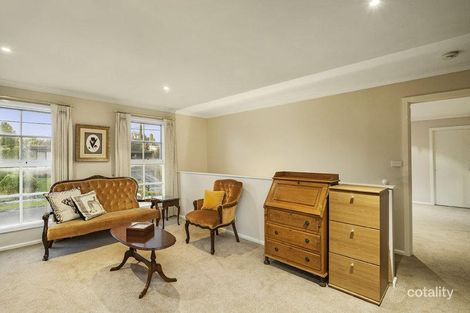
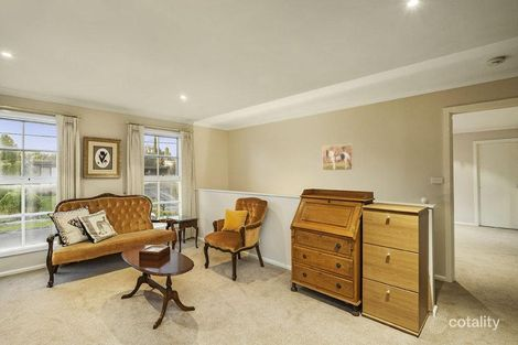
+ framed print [322,143,354,172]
